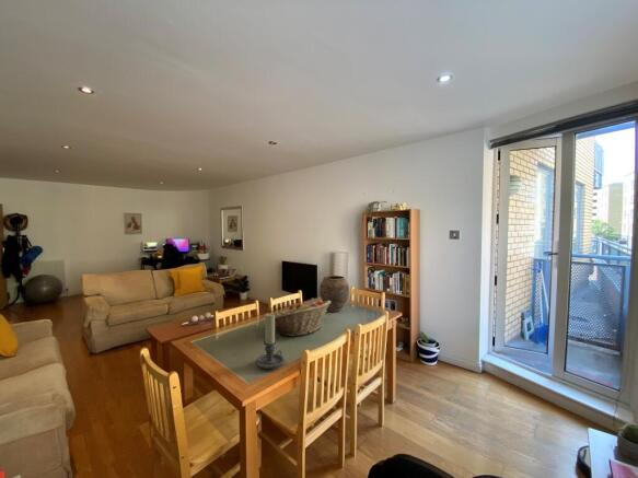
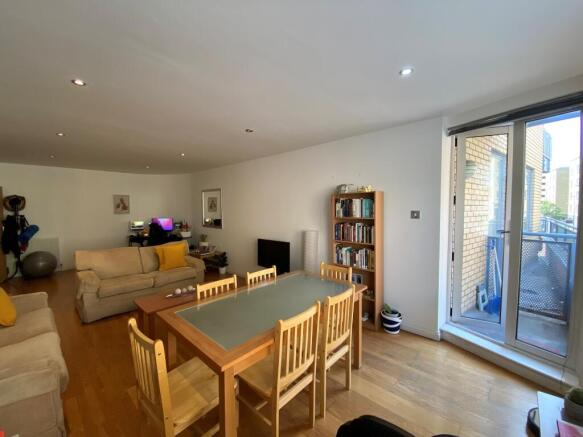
- fruit basket [274,300,330,337]
- candle holder [255,312,286,370]
- vase [318,275,350,313]
